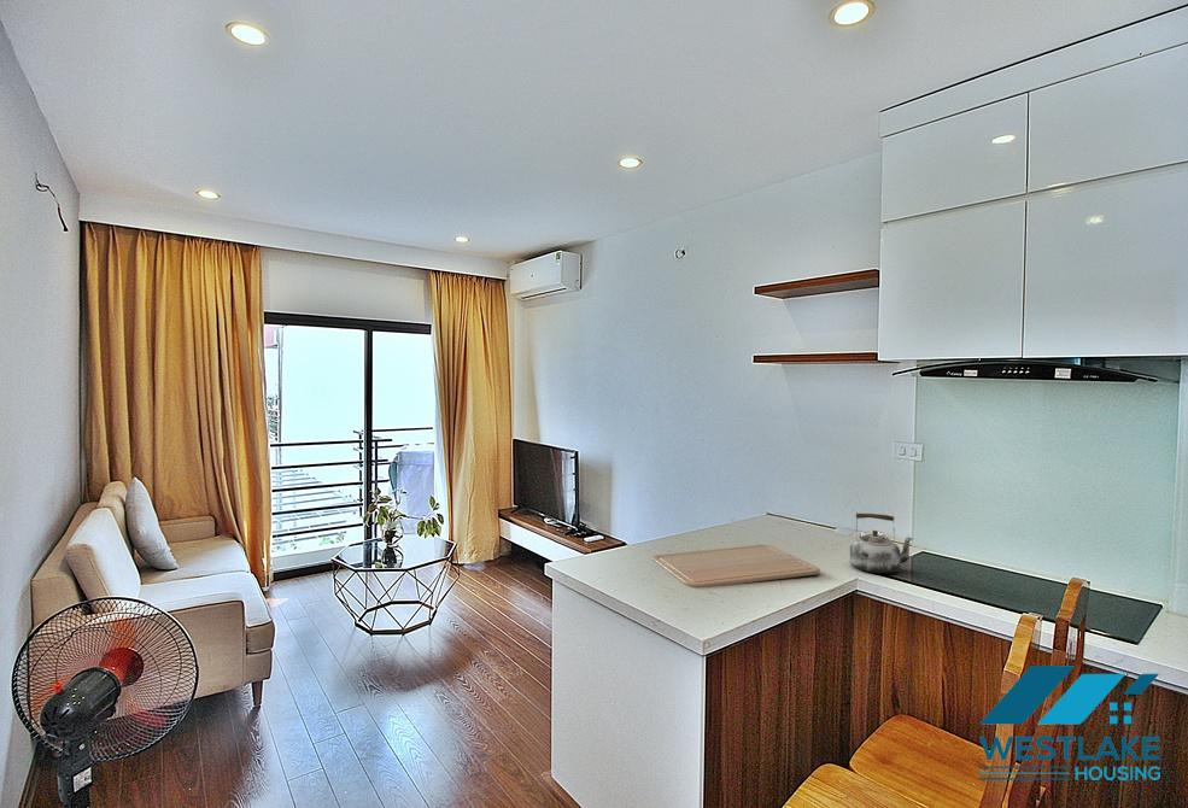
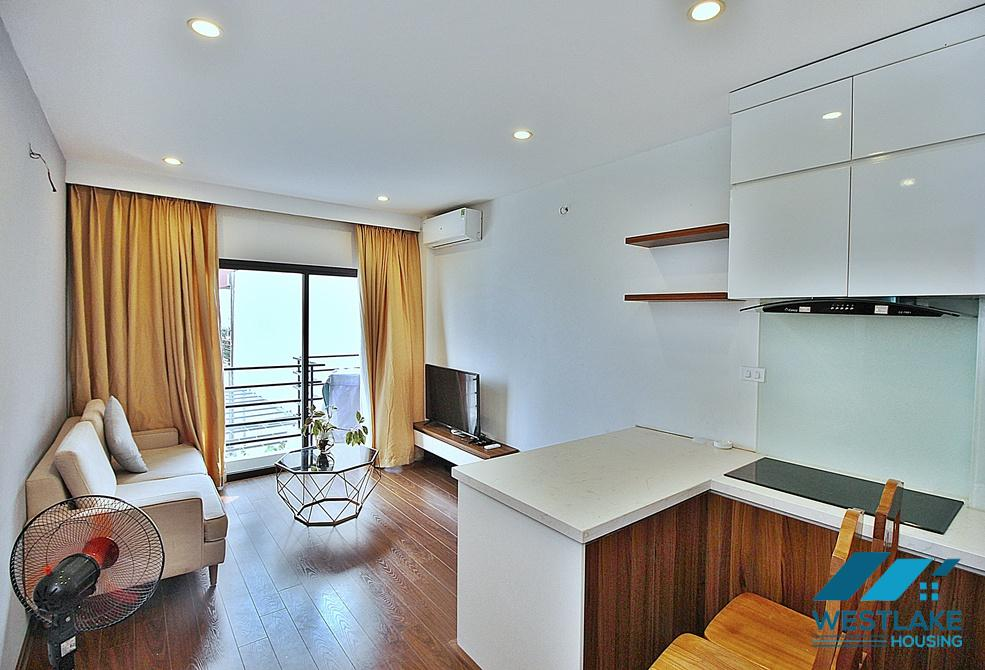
- chopping board [650,543,821,589]
- kettle [849,513,915,574]
